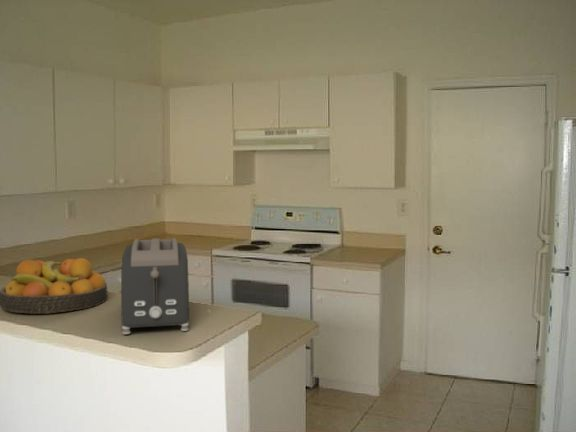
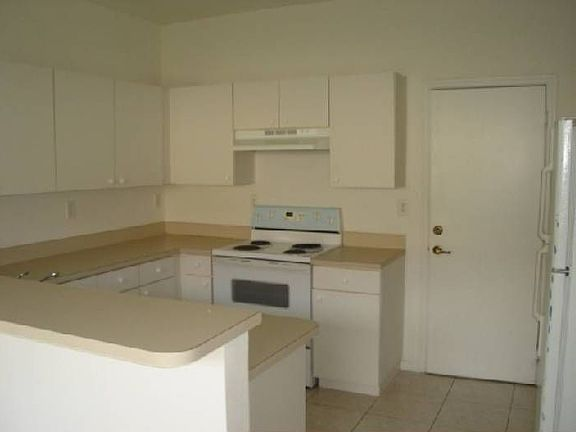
- fruit bowl [0,257,109,315]
- toaster [120,237,191,335]
